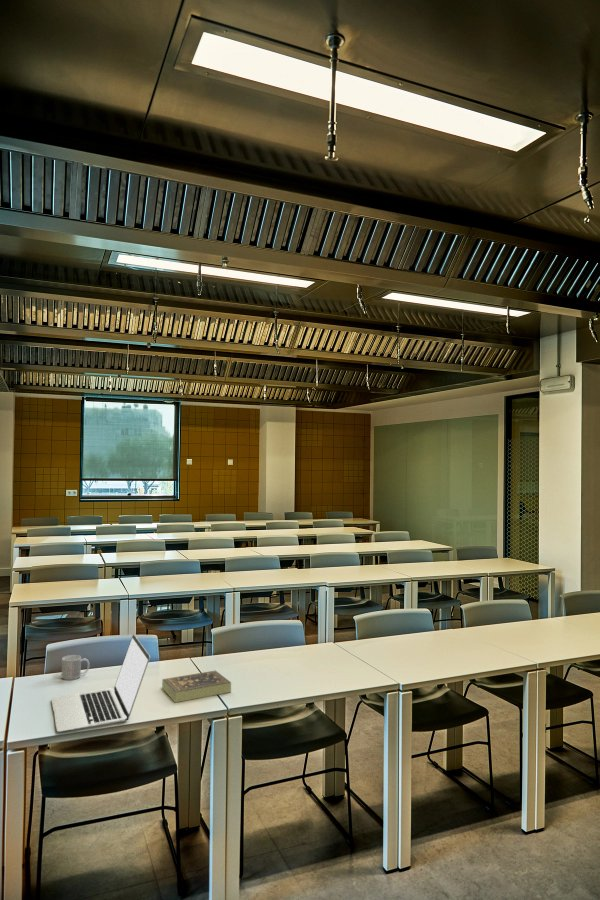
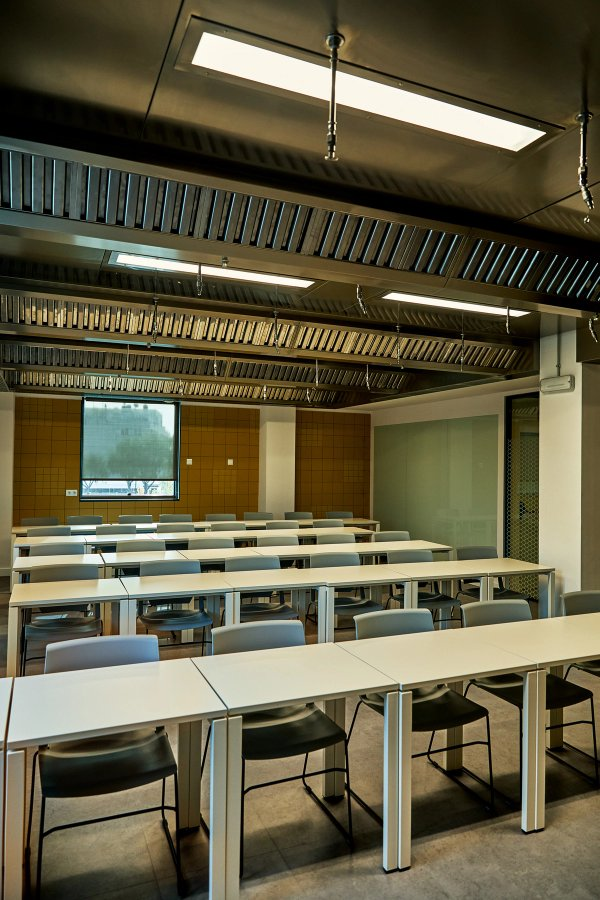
- mug [60,654,91,681]
- book [161,670,232,703]
- laptop [51,634,151,733]
